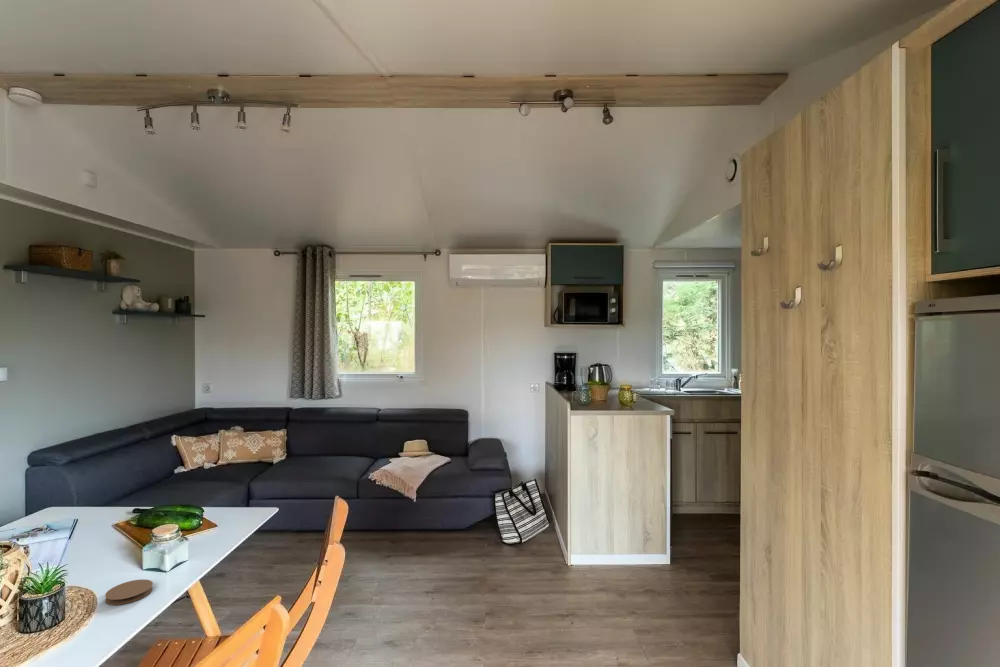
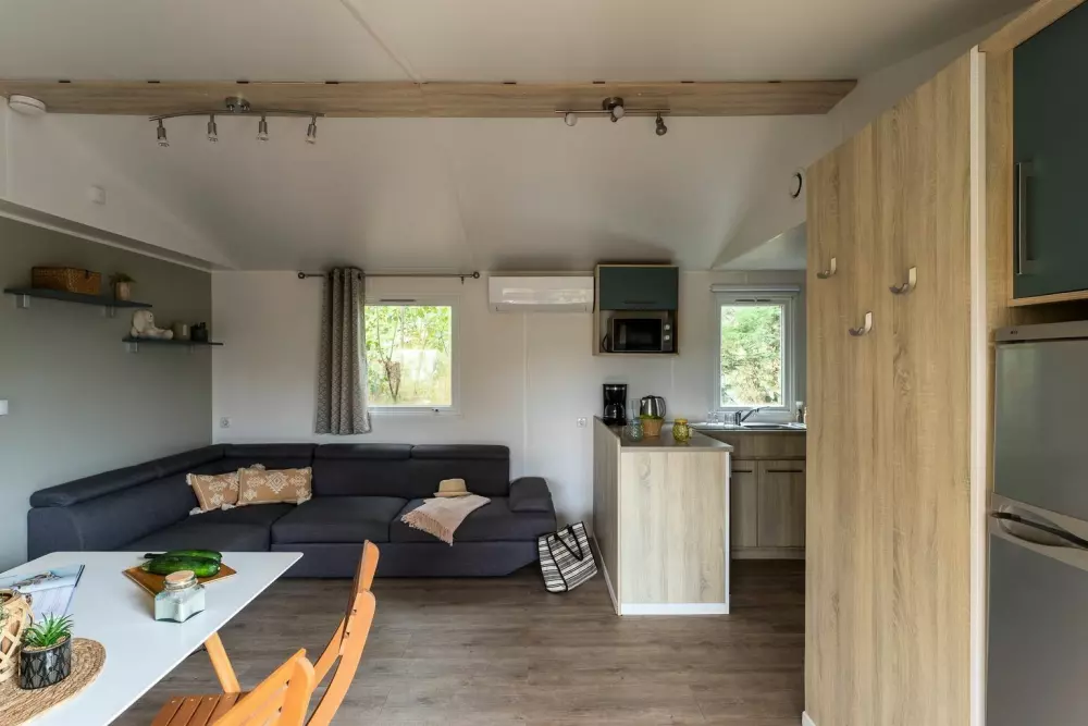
- coaster [104,579,154,606]
